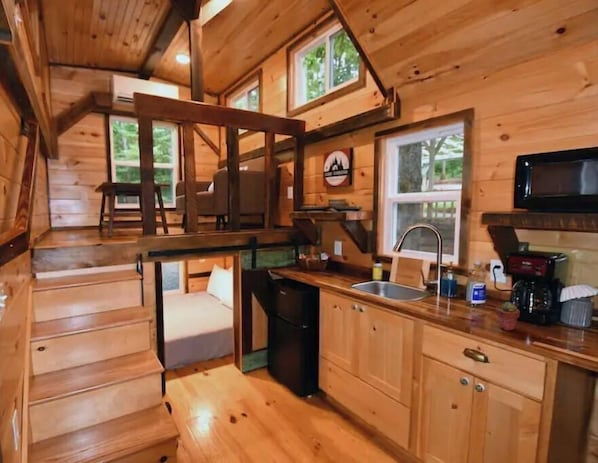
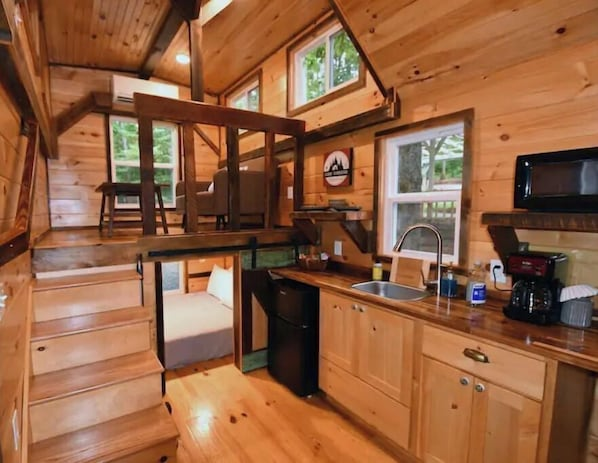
- potted succulent [494,301,521,332]
